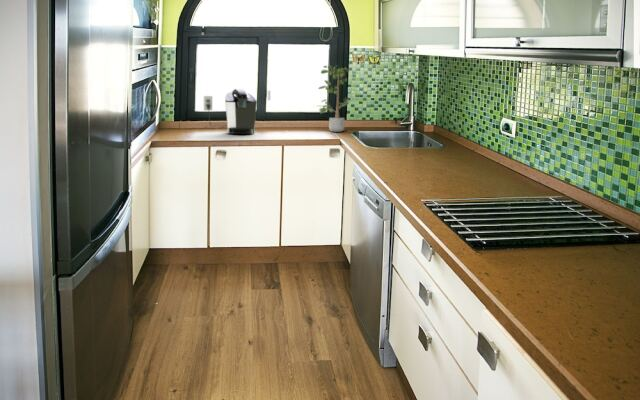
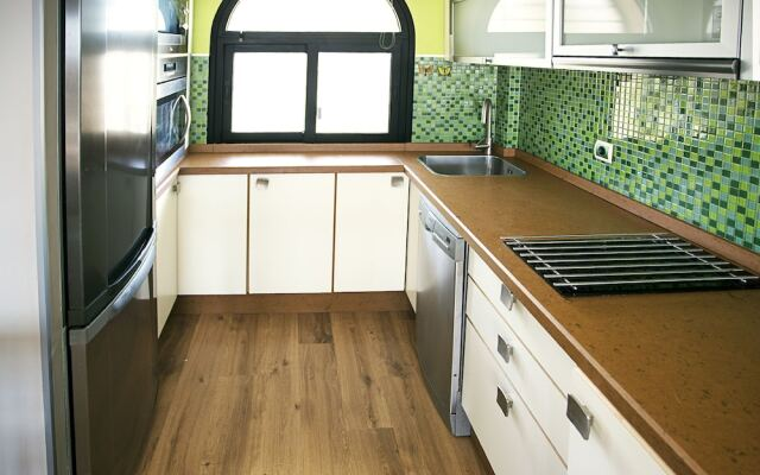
- potted plant [313,64,353,133]
- coffee maker [203,88,258,135]
